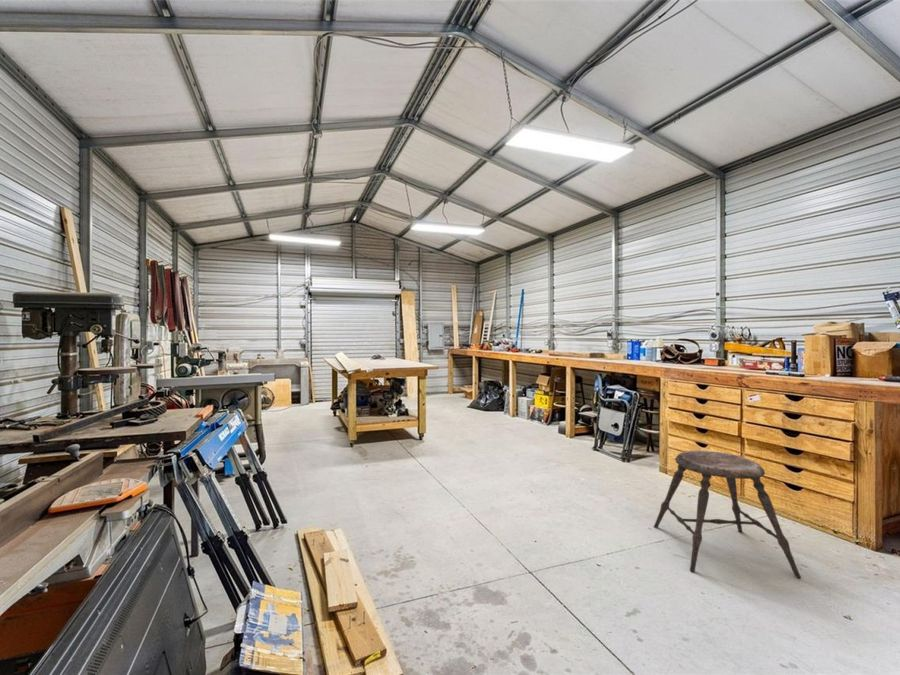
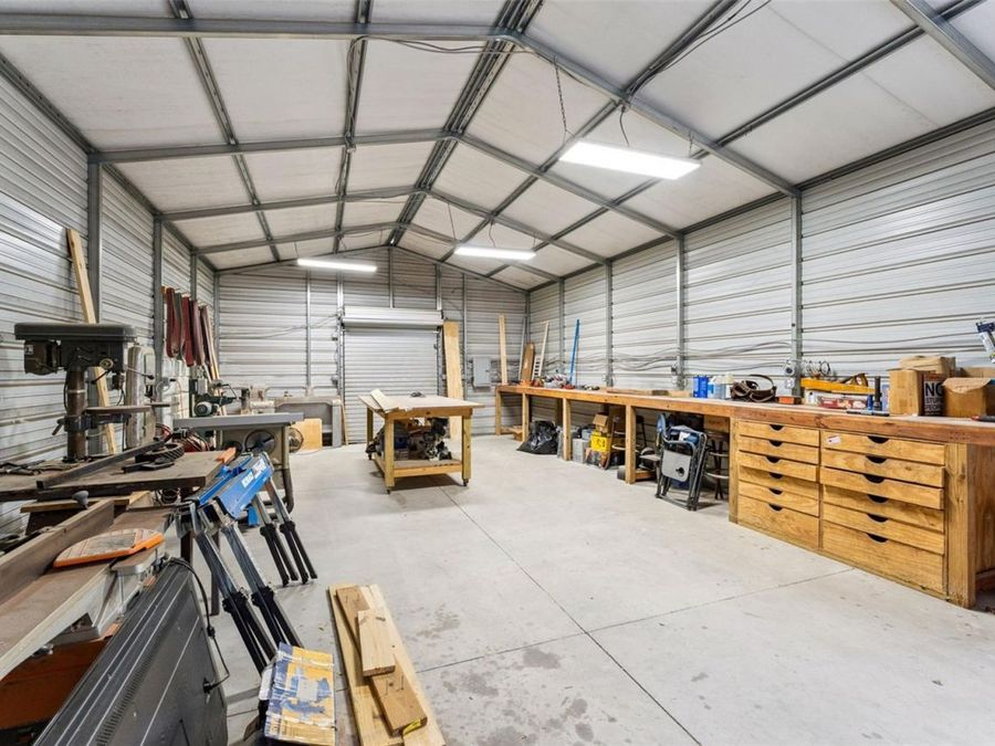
- stool [653,449,802,579]
